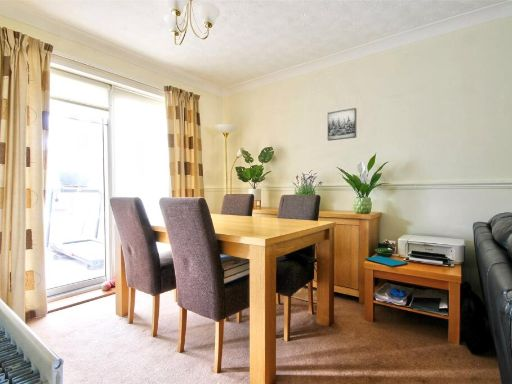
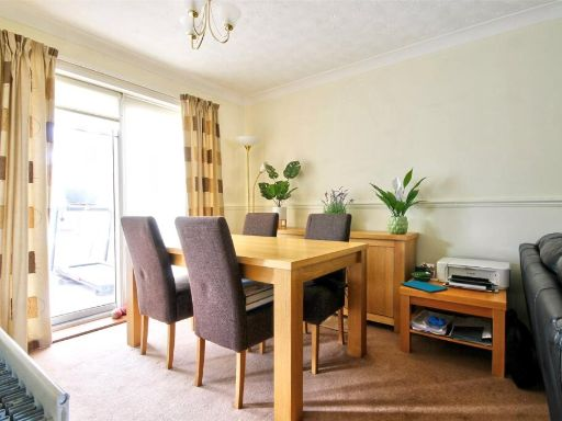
- wall art [327,107,357,142]
